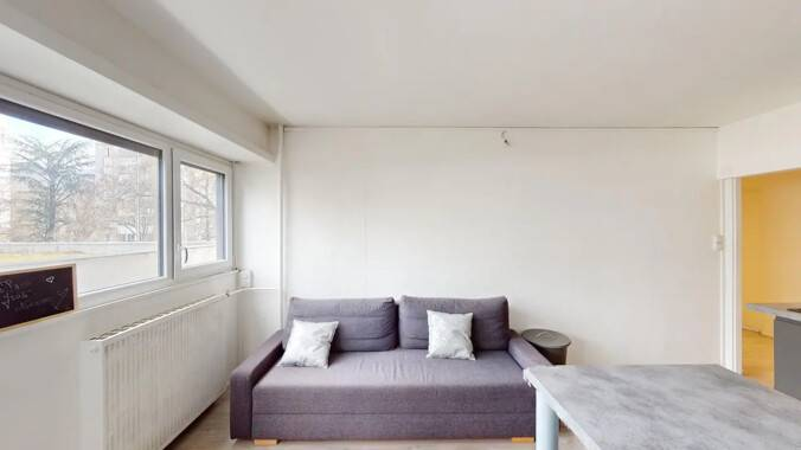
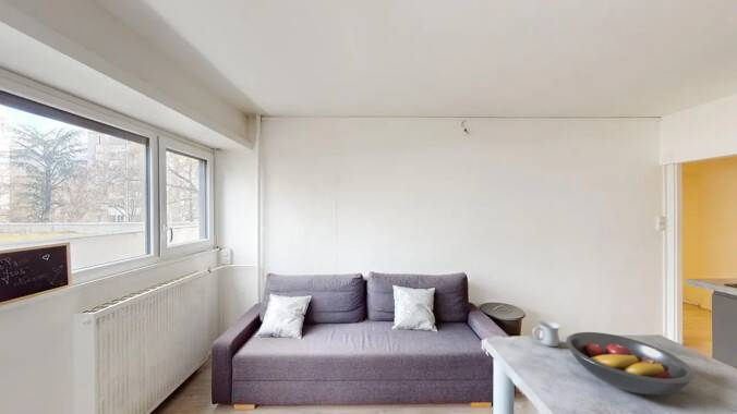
+ mug [532,319,561,348]
+ fruit bowl [565,331,696,397]
